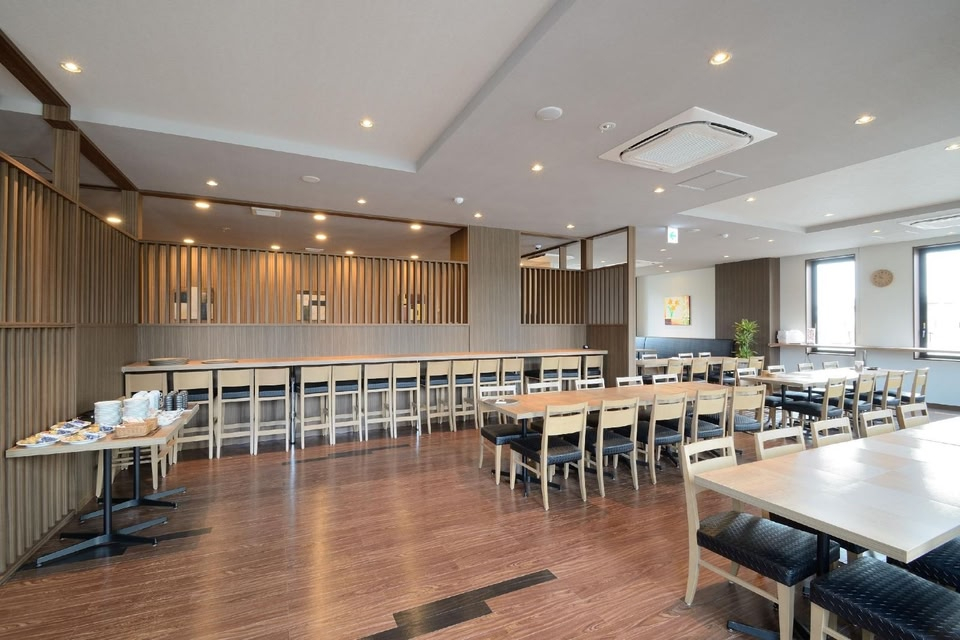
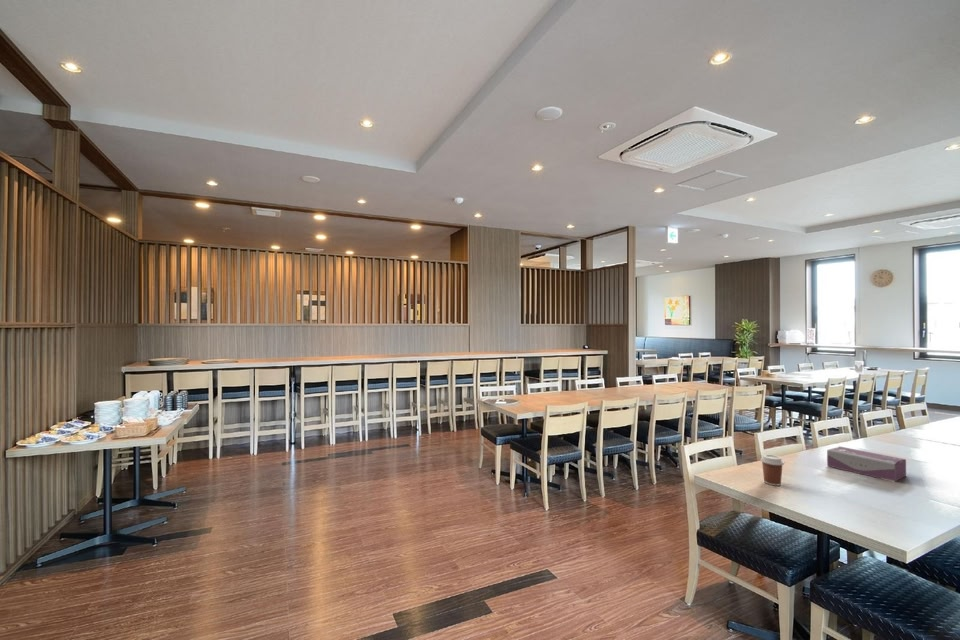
+ tissue box [826,445,907,483]
+ coffee cup [759,454,785,487]
